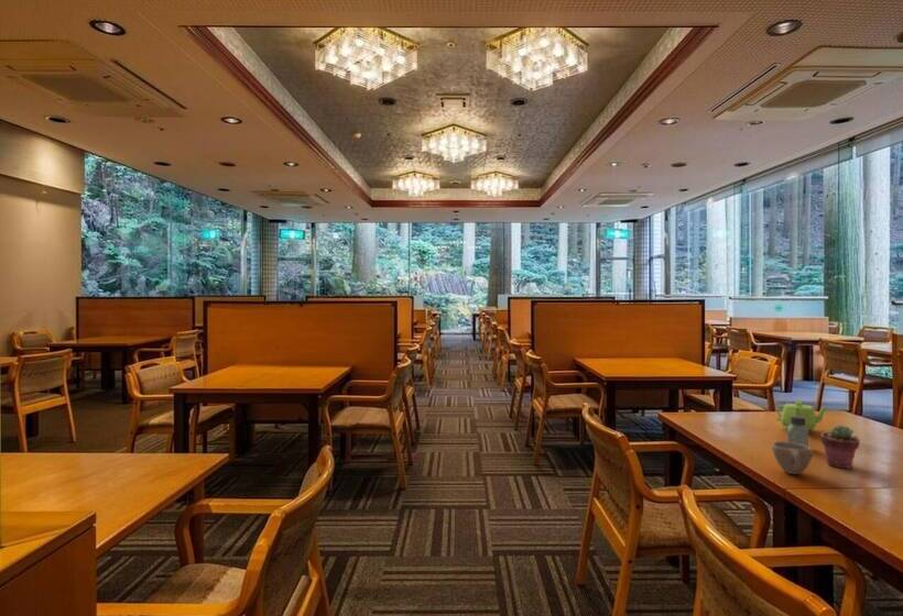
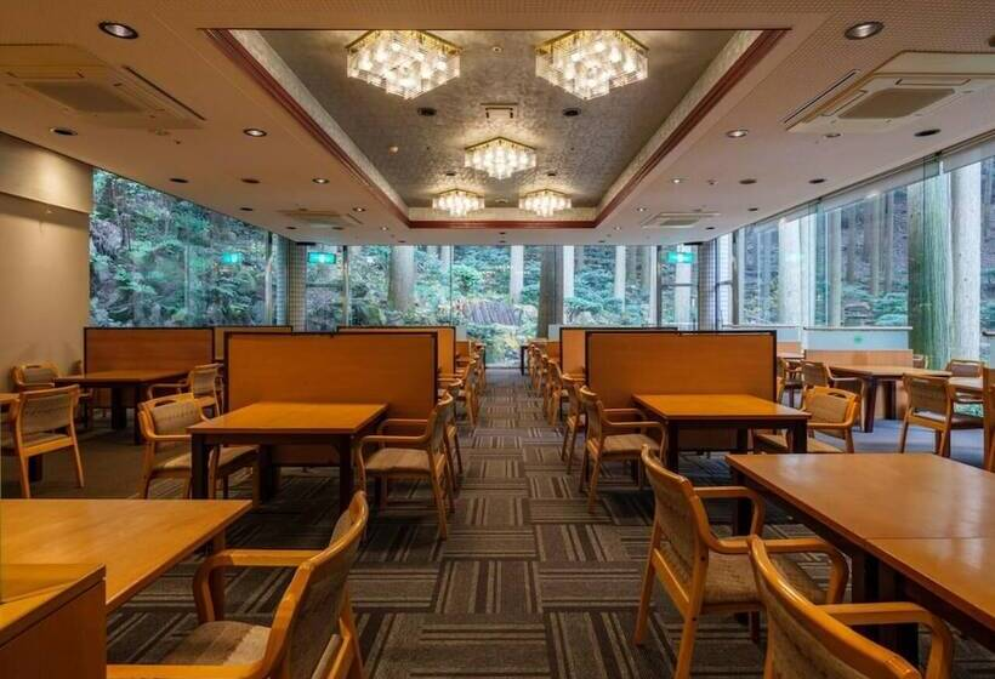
- cup [771,440,814,475]
- potted succulent [819,425,861,470]
- teapot [775,399,830,433]
- saltshaker [786,416,809,447]
